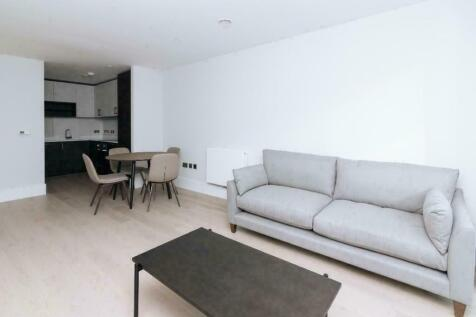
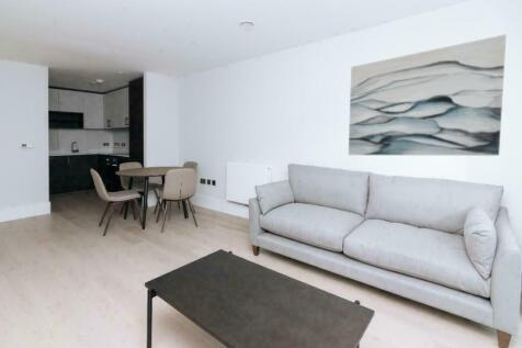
+ wall art [348,33,507,157]
